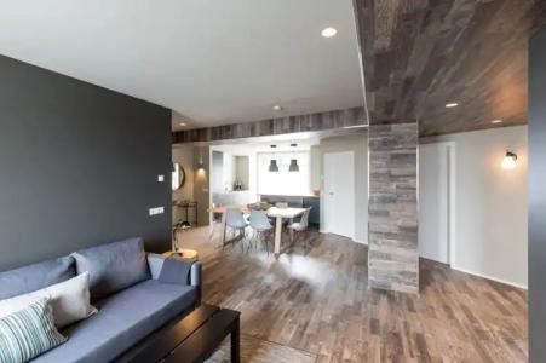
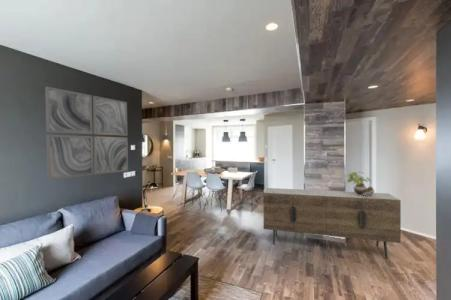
+ sideboard [262,187,402,260]
+ wall art [44,86,129,181]
+ potted plant [346,171,376,197]
